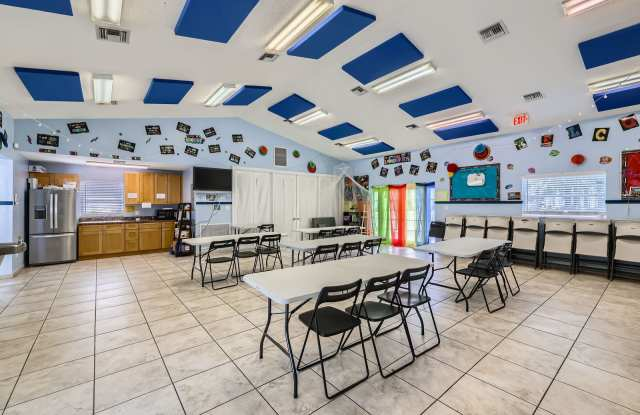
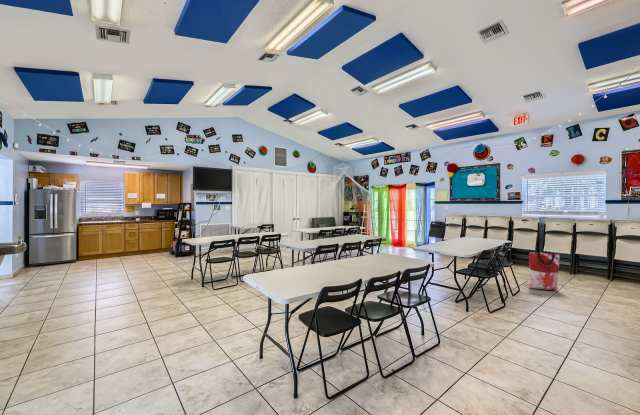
+ bag [527,250,561,291]
